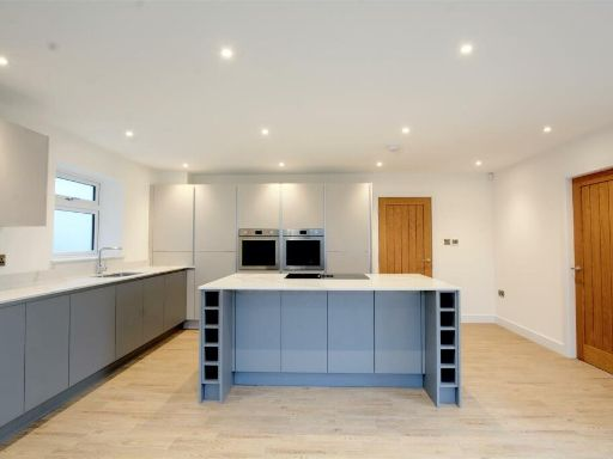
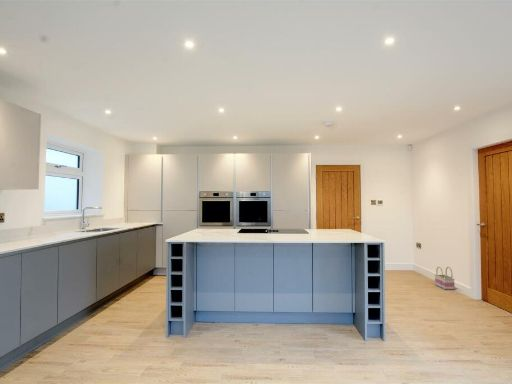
+ basket [434,266,455,291]
